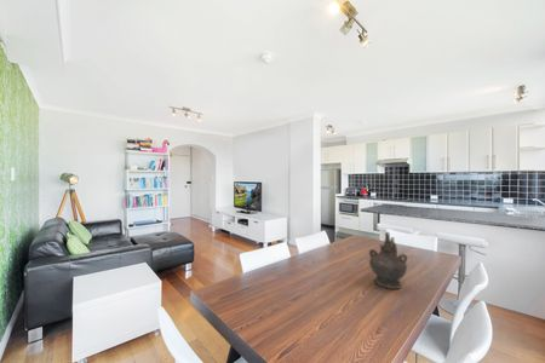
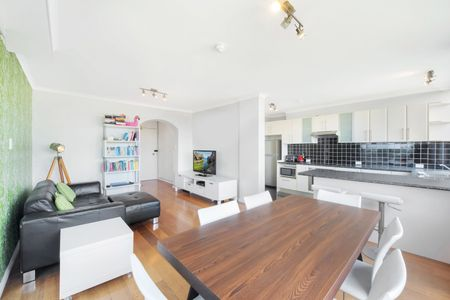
- ceremonial vessel [368,231,409,290]
